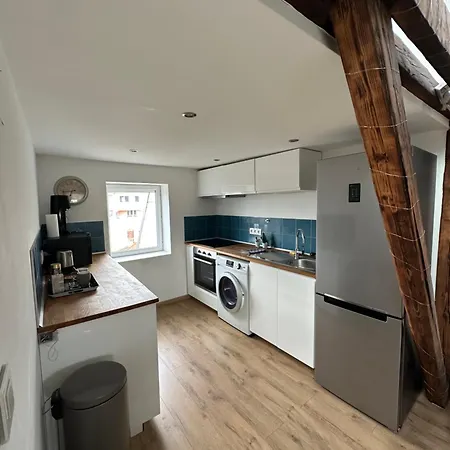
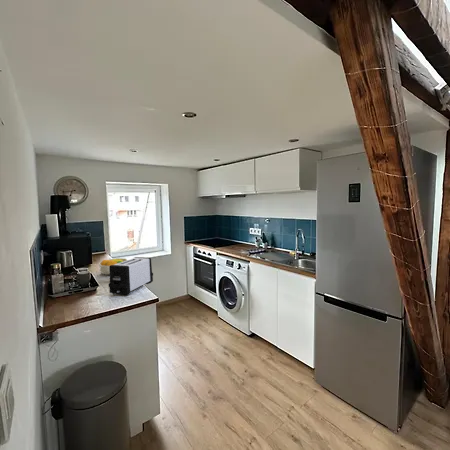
+ toaster [107,256,154,296]
+ fruit bowl [98,257,128,276]
